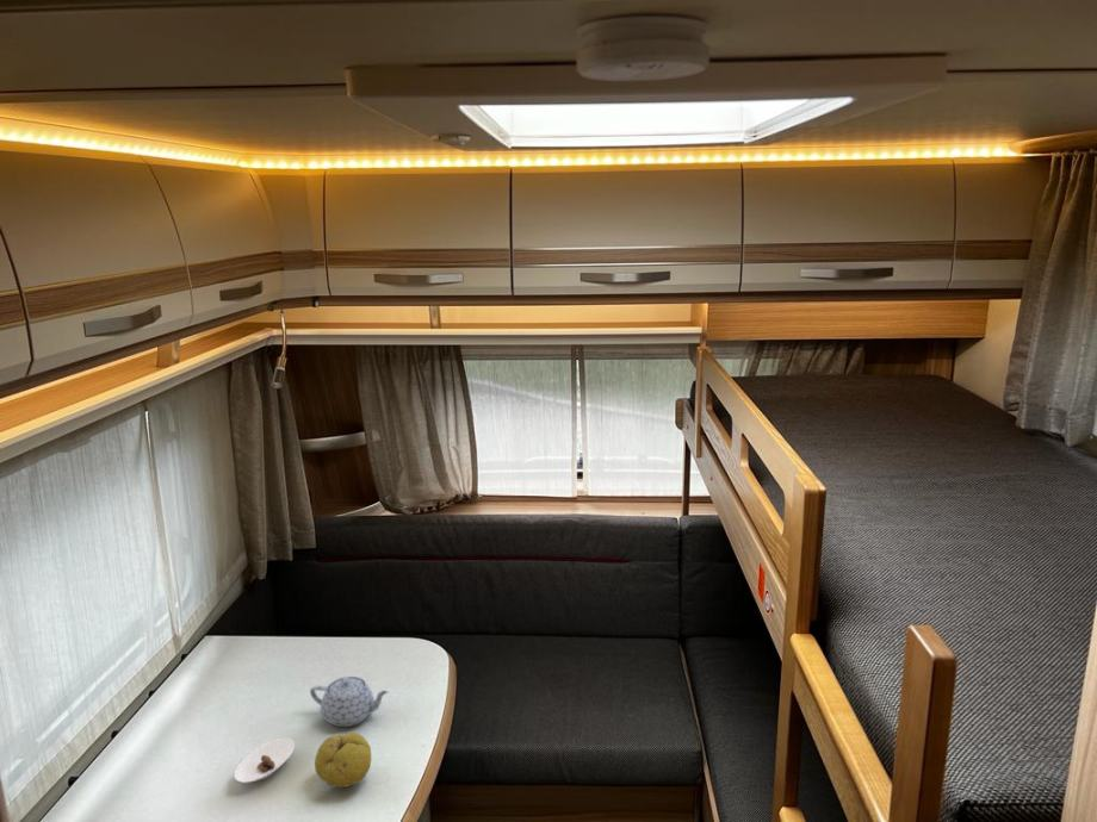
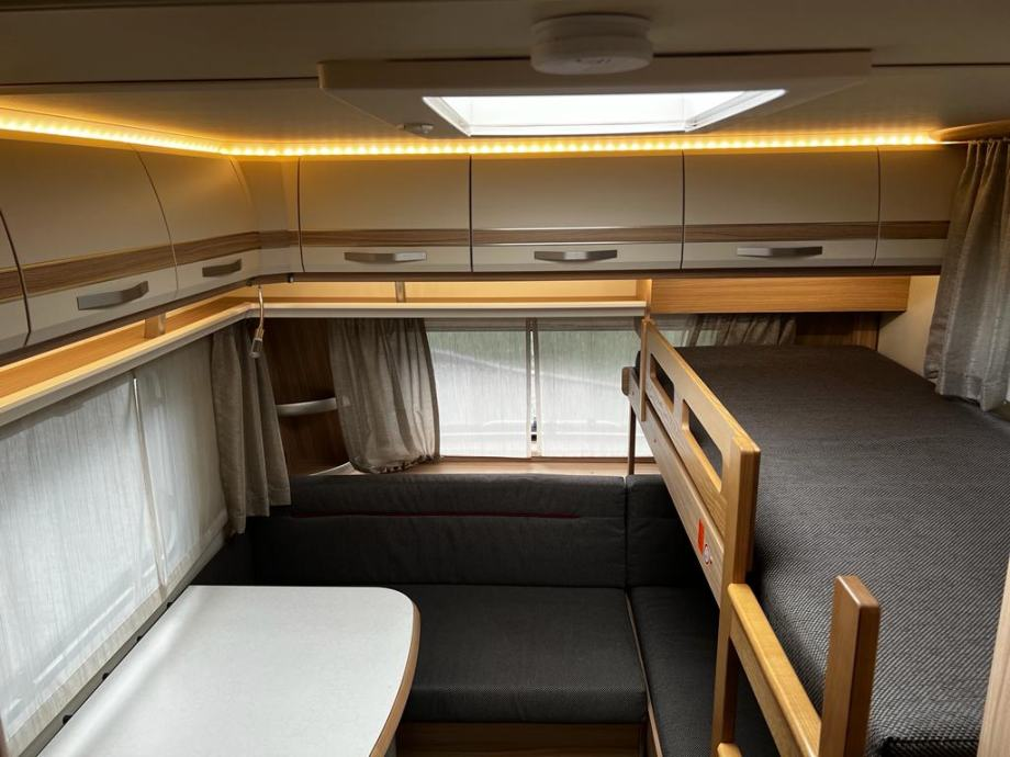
- teapot [309,675,390,728]
- saucer [234,737,296,784]
- fruit [314,731,372,789]
